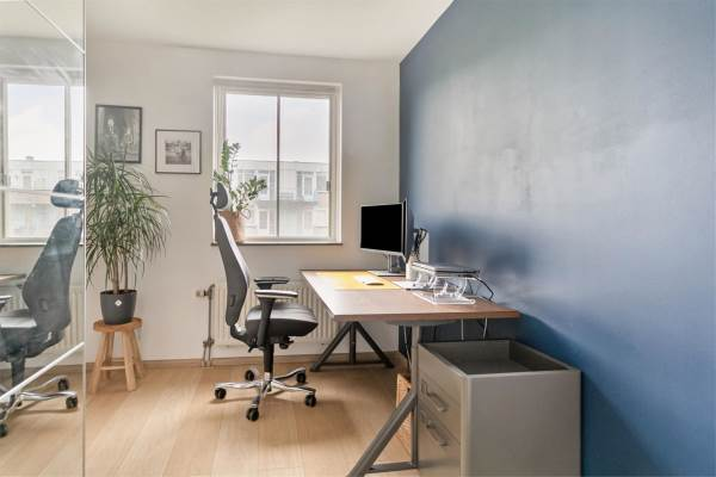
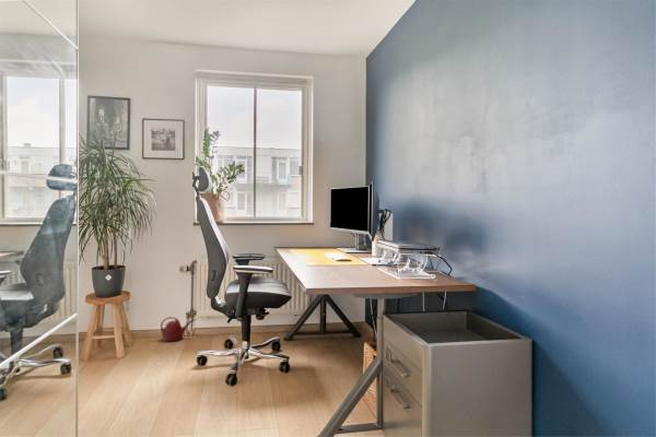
+ watering can [160,316,197,342]
